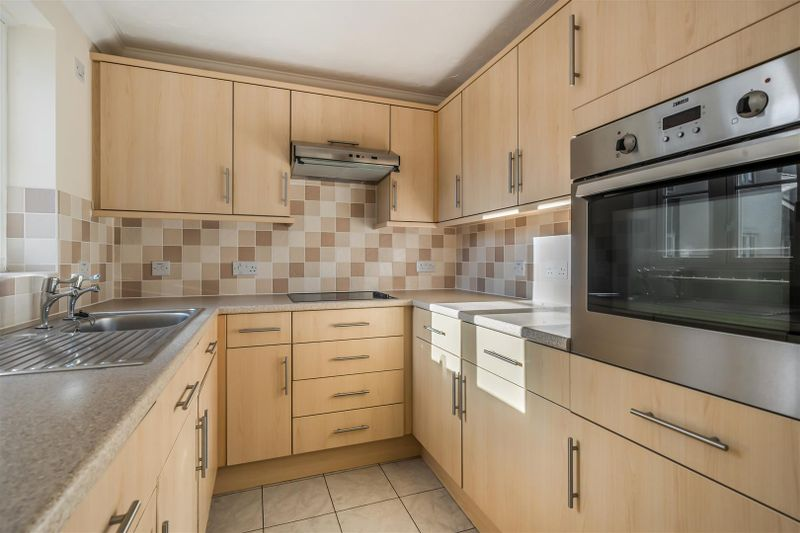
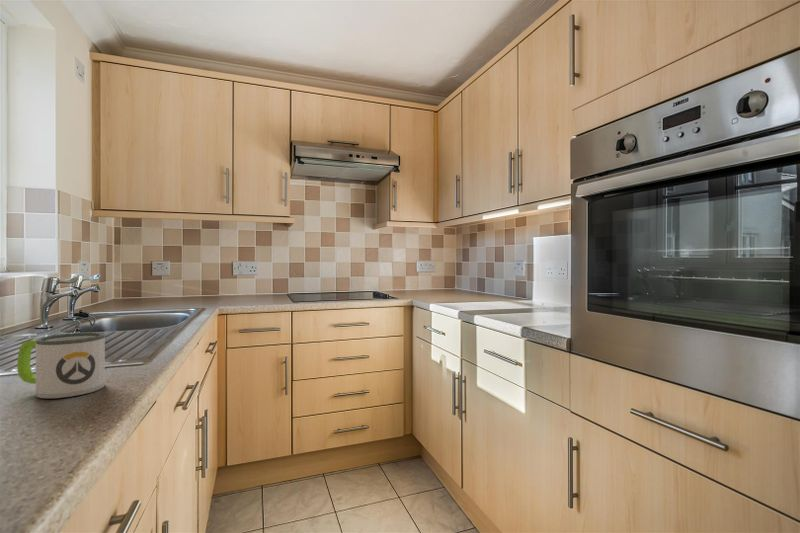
+ mug [16,331,106,399]
